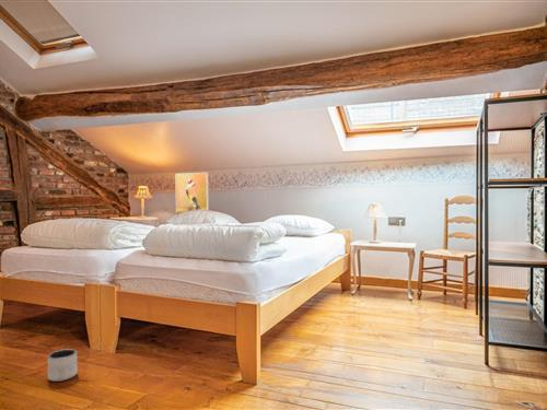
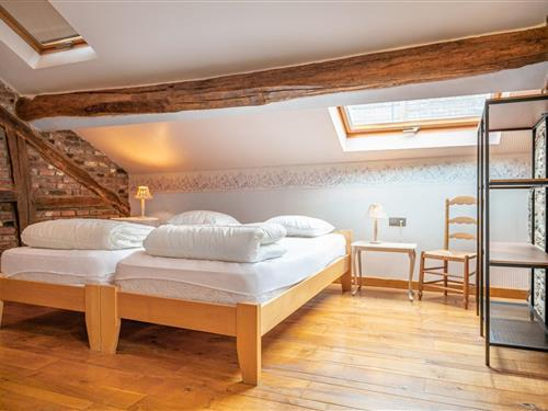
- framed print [175,172,210,215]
- planter [47,348,79,383]
